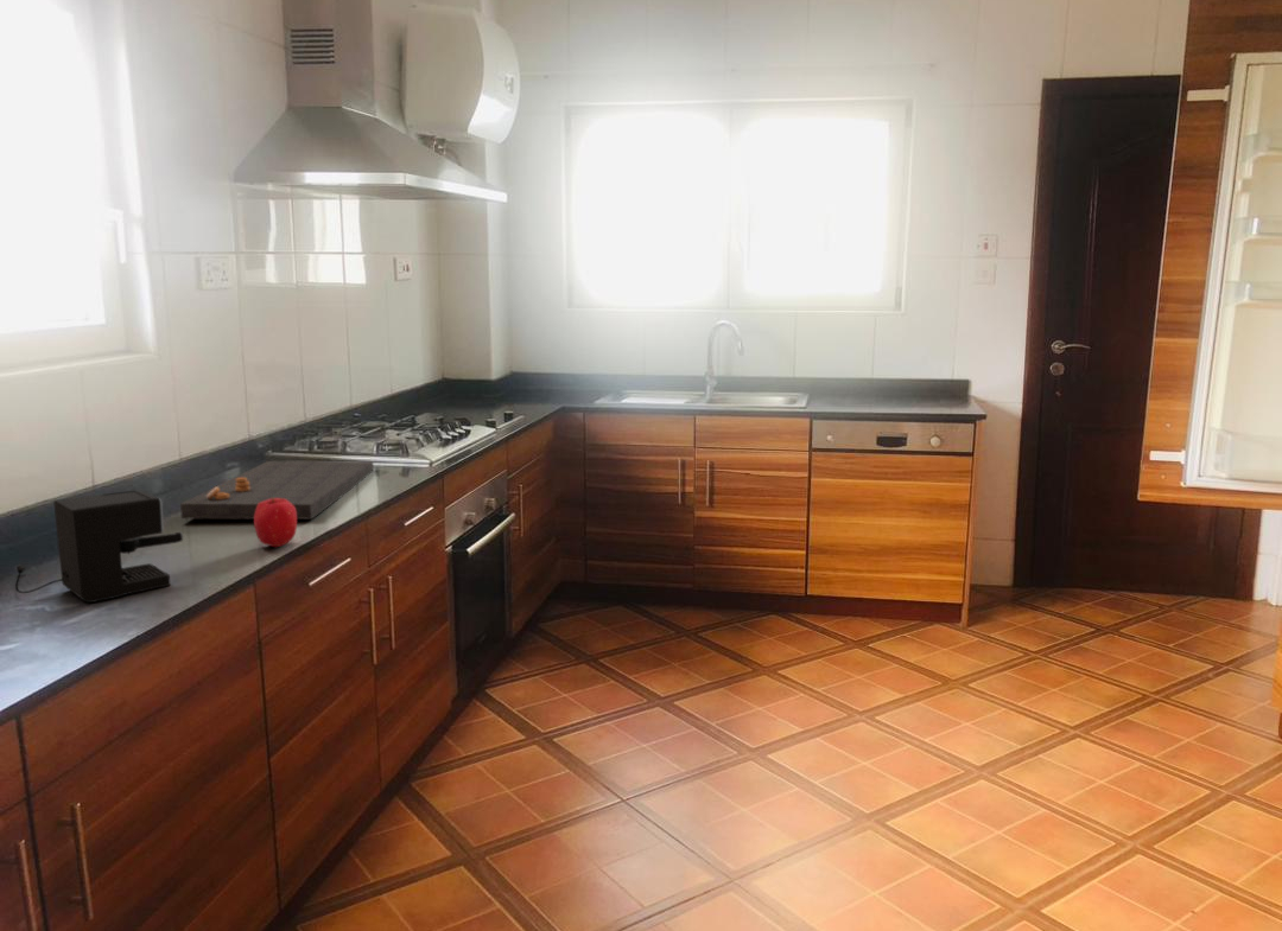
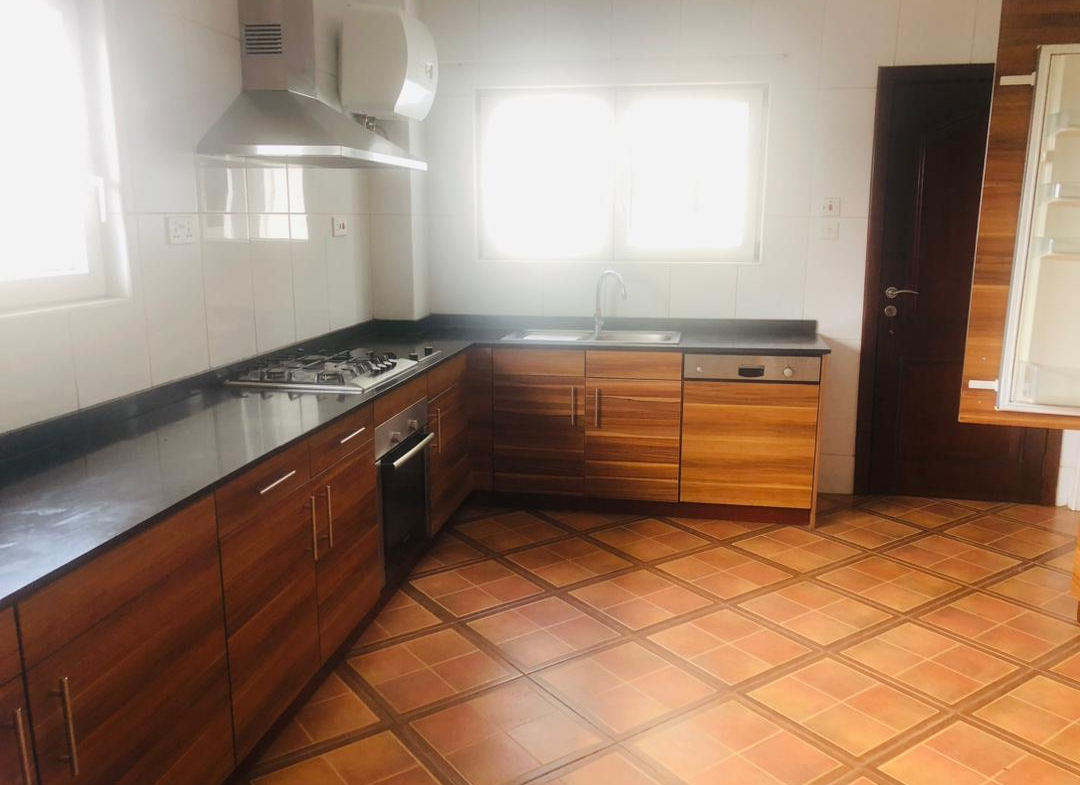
- cutting board [179,460,375,521]
- fruit [253,497,298,548]
- coffee maker [13,489,184,604]
